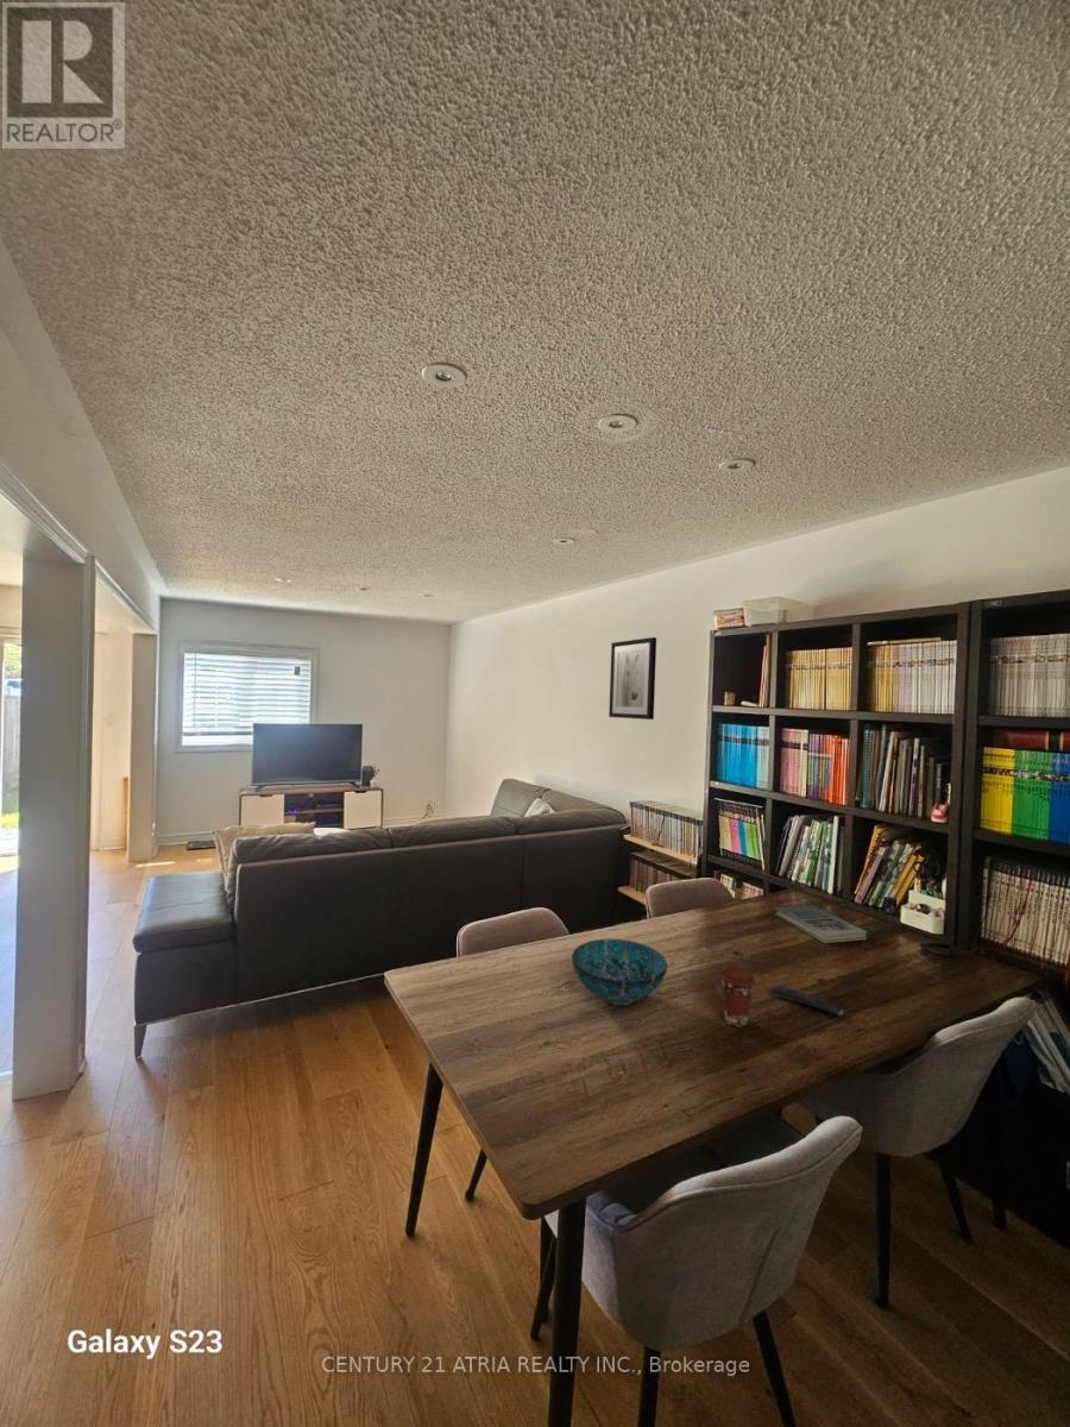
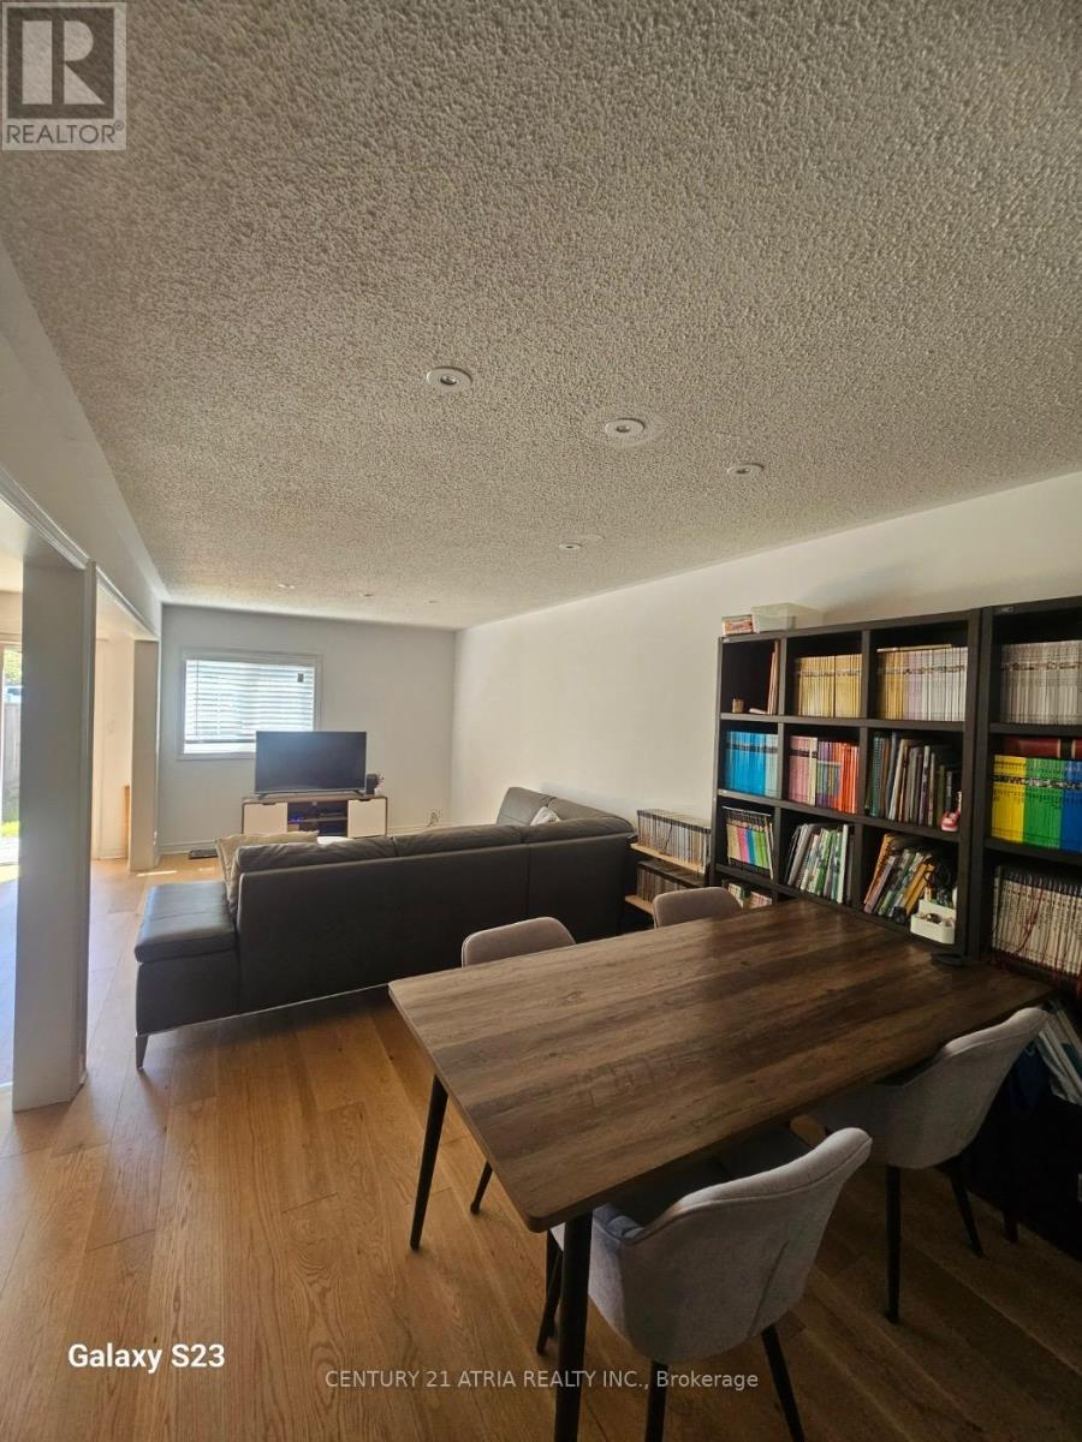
- book [774,904,871,944]
- decorative bowl [571,938,669,1006]
- remote control [770,983,844,1017]
- coffee cup [718,964,756,1029]
- wall art [608,636,657,721]
